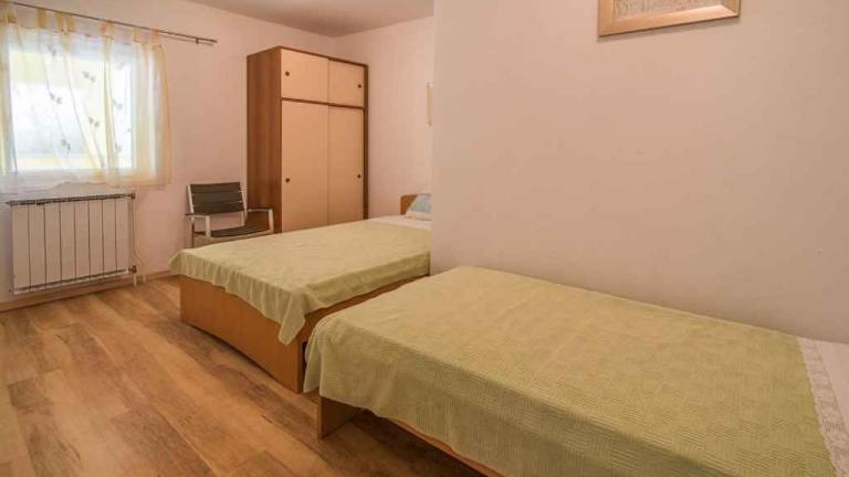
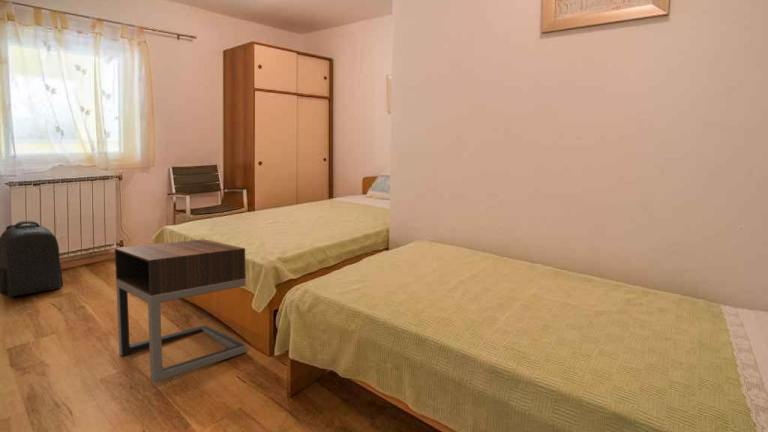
+ nightstand [114,238,248,384]
+ backpack [0,220,64,297]
